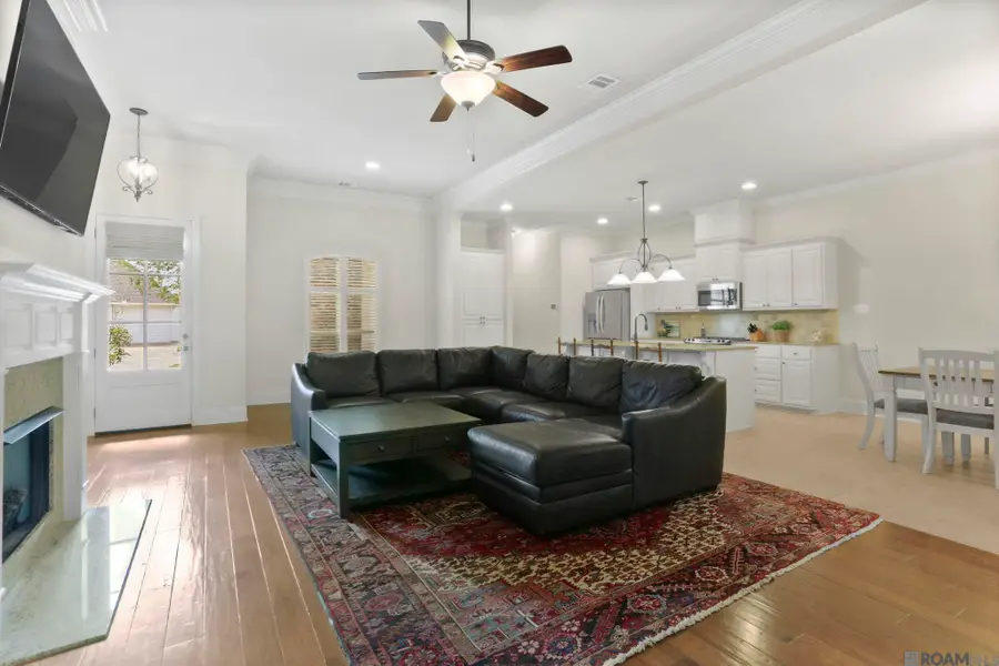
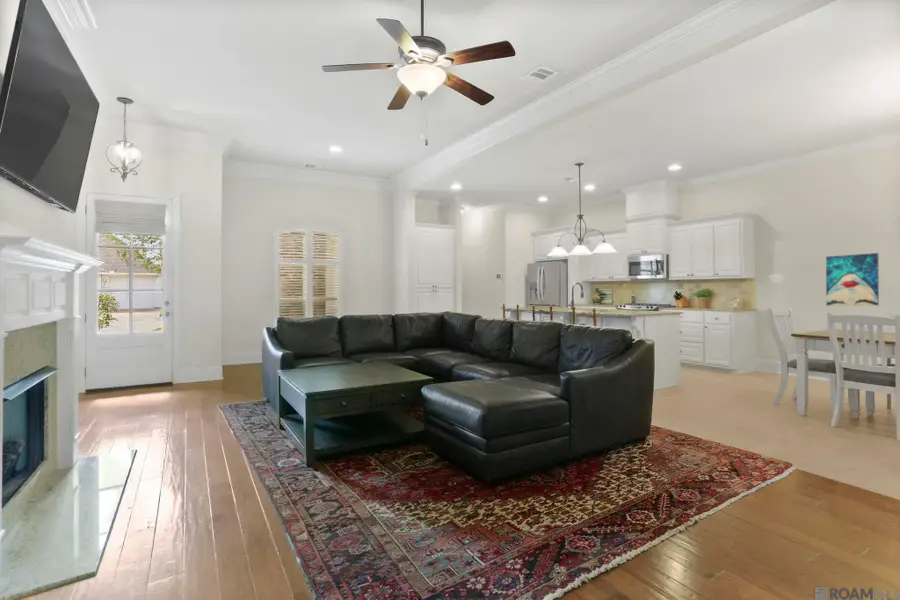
+ wall art [825,252,880,307]
